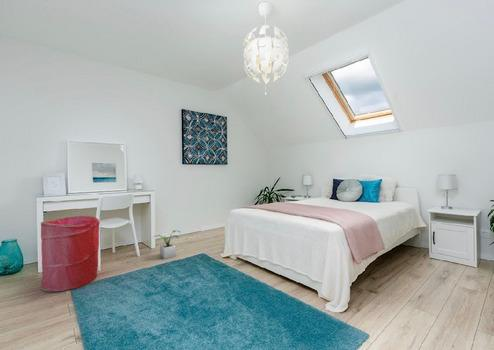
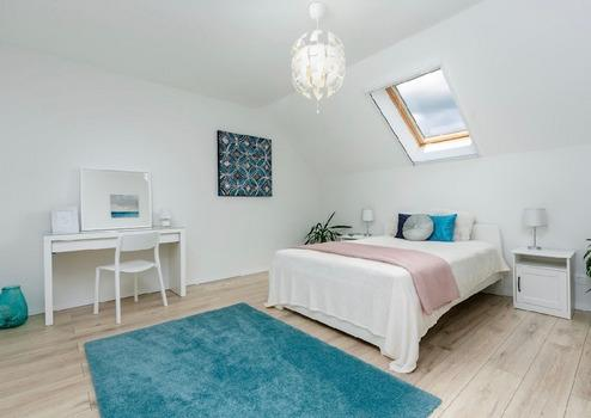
- laundry hamper [40,215,101,293]
- potted plant [153,229,181,260]
